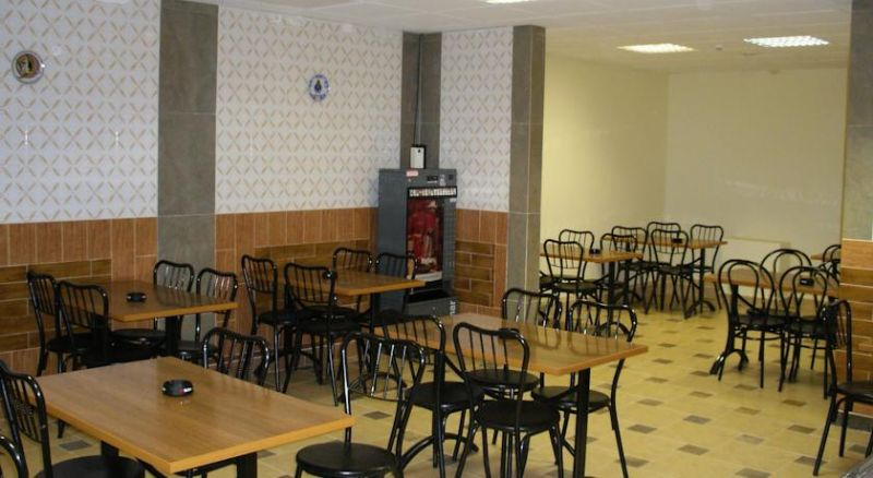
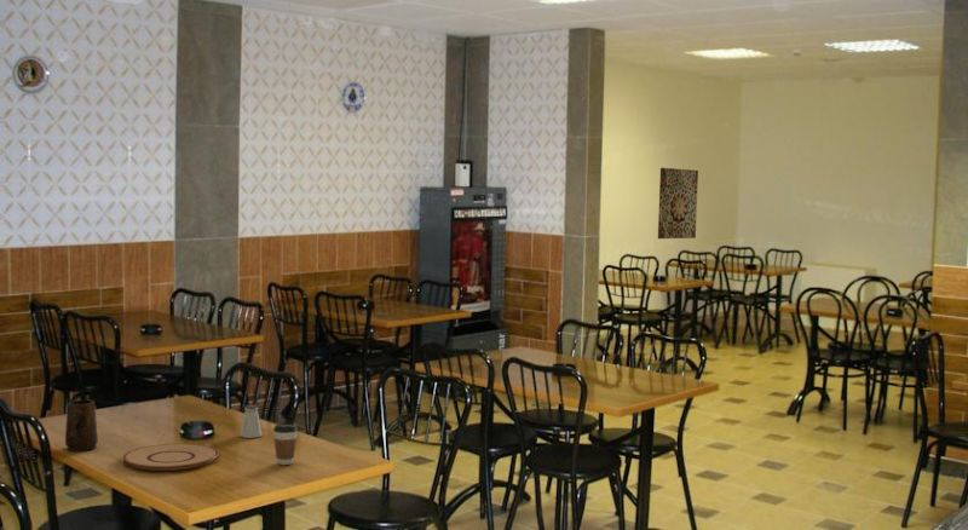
+ wall art [657,167,699,240]
+ saltshaker [238,404,264,439]
+ coffee cup [272,422,299,466]
+ mug [64,398,99,453]
+ plate [122,443,219,472]
